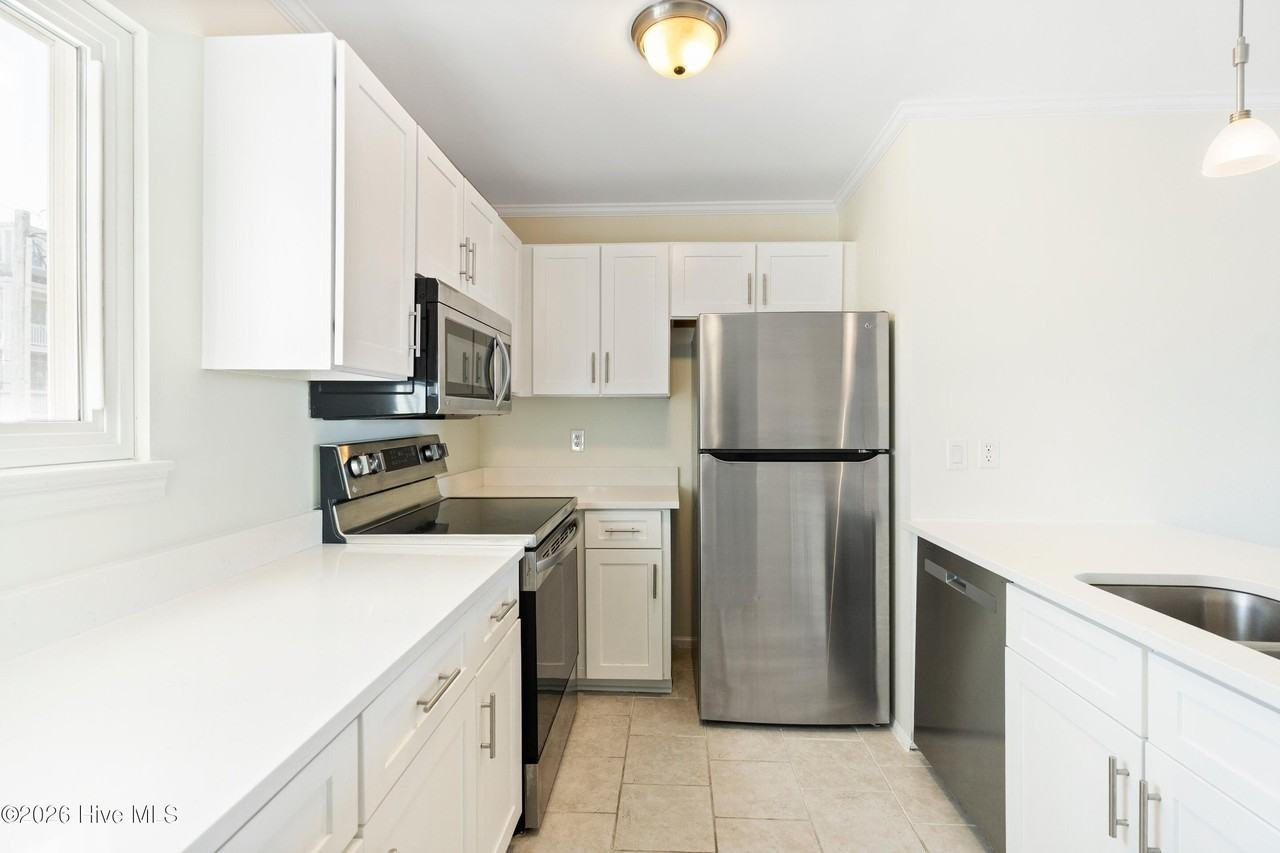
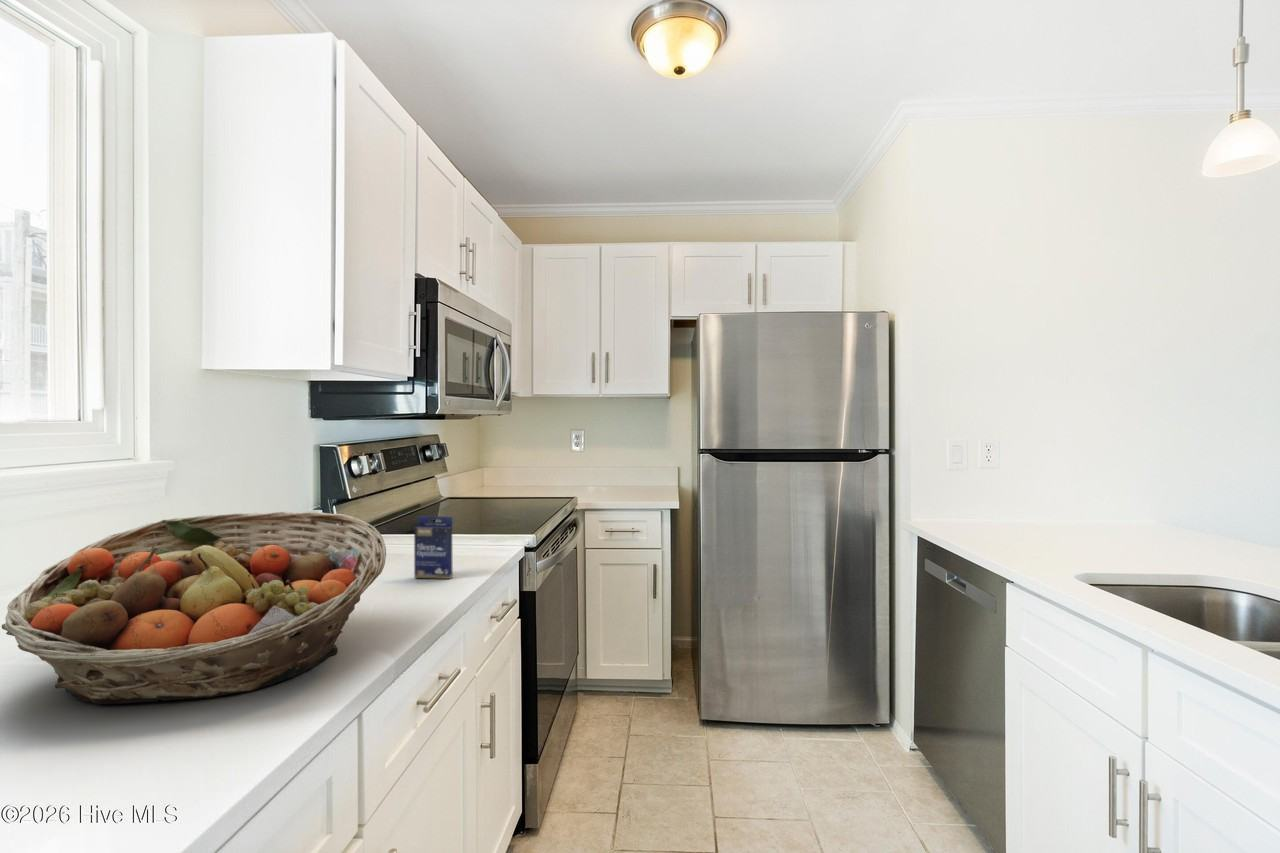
+ small box [413,515,454,580]
+ fruit basket [1,511,387,705]
